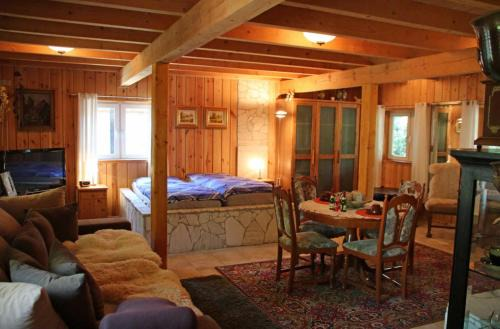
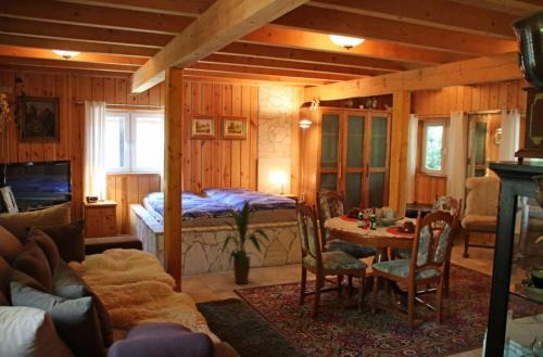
+ house plant [213,197,276,284]
